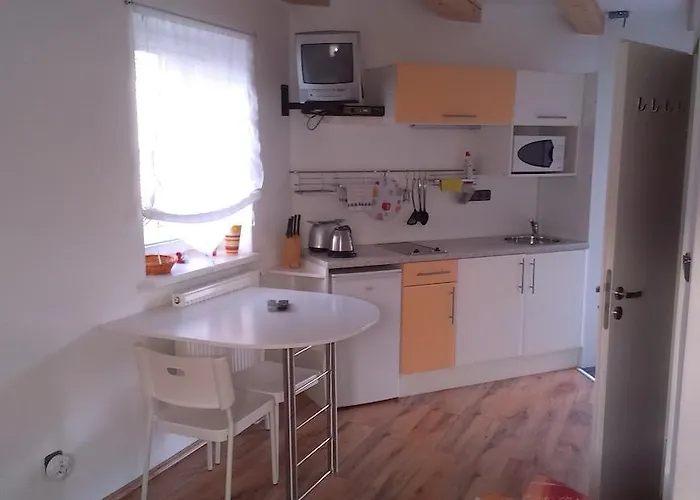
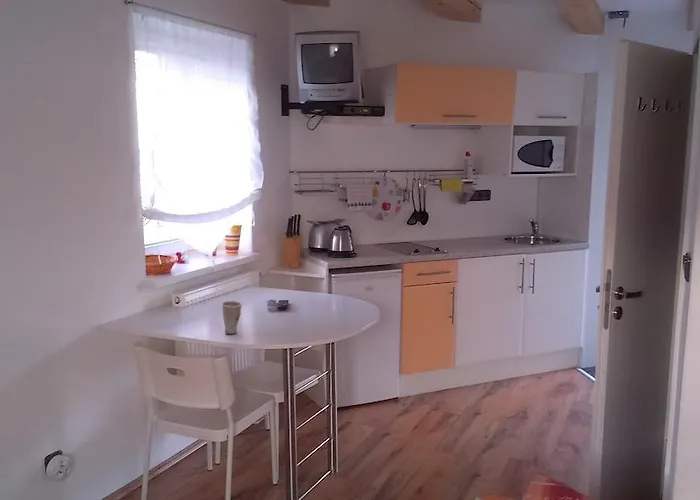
+ cup [221,300,243,335]
